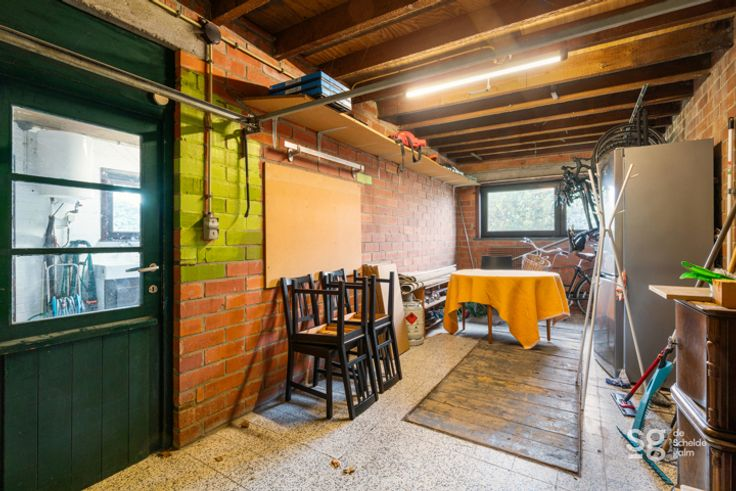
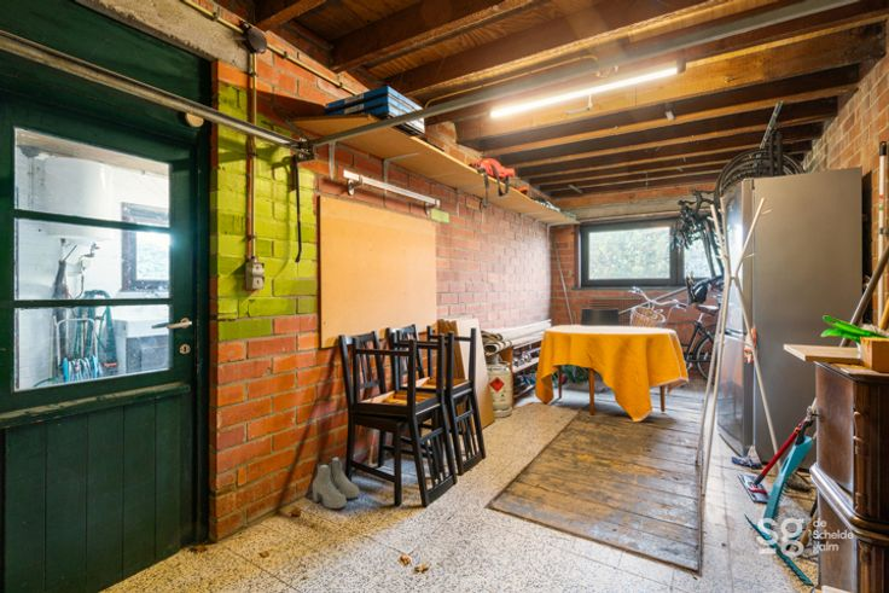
+ boots [312,454,360,510]
